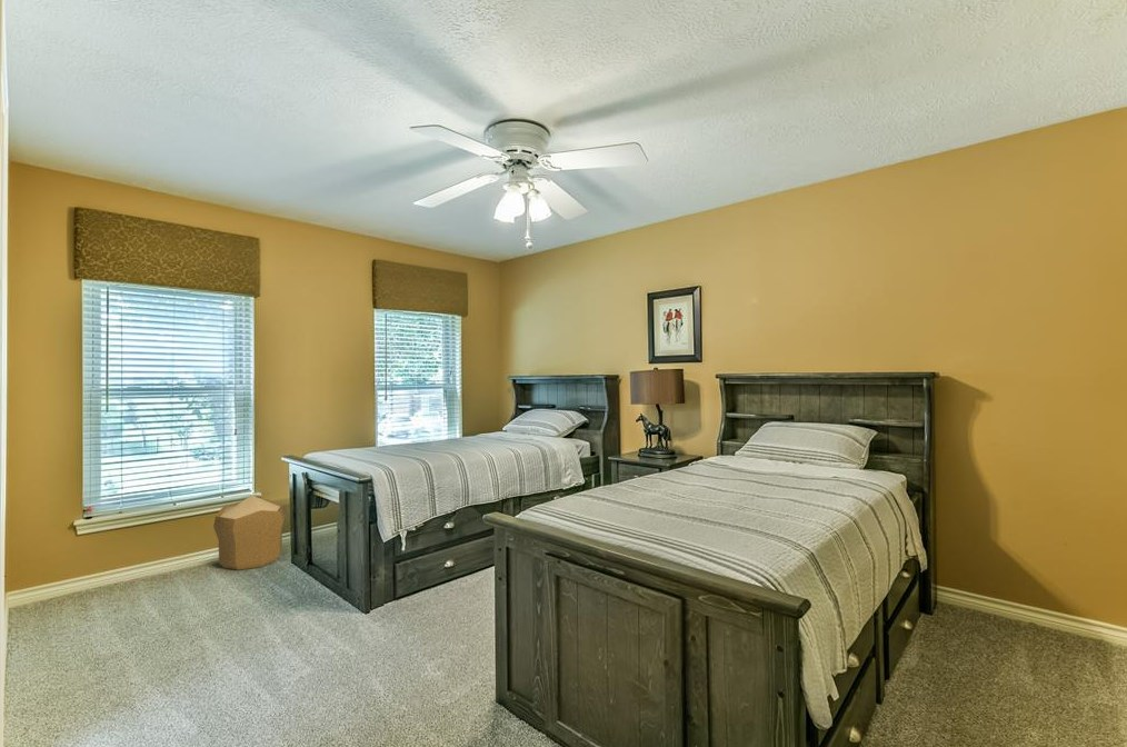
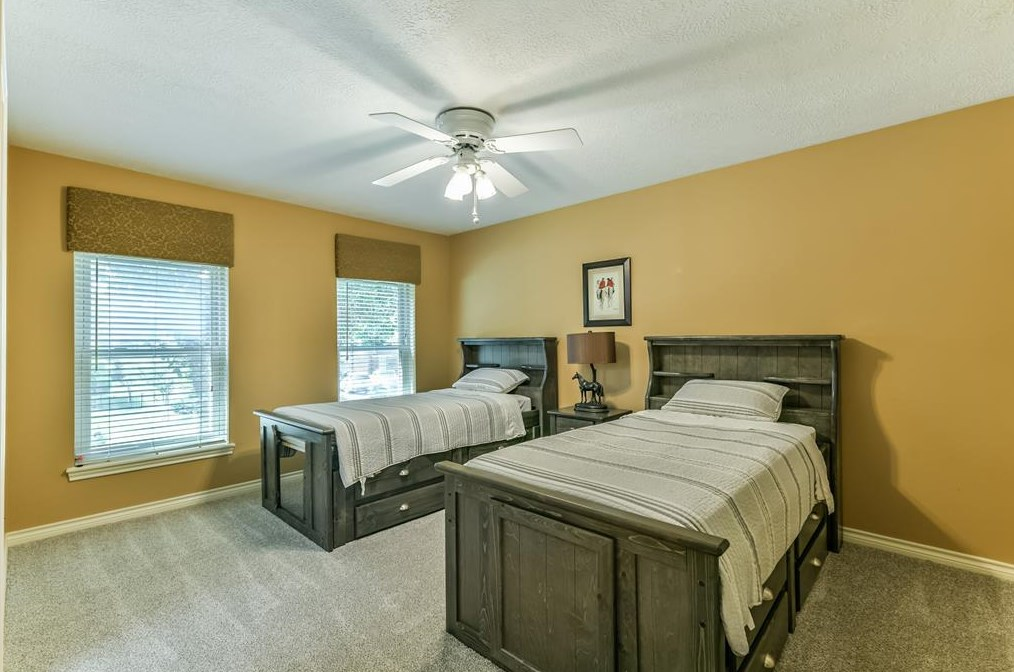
- pouf [212,495,287,571]
